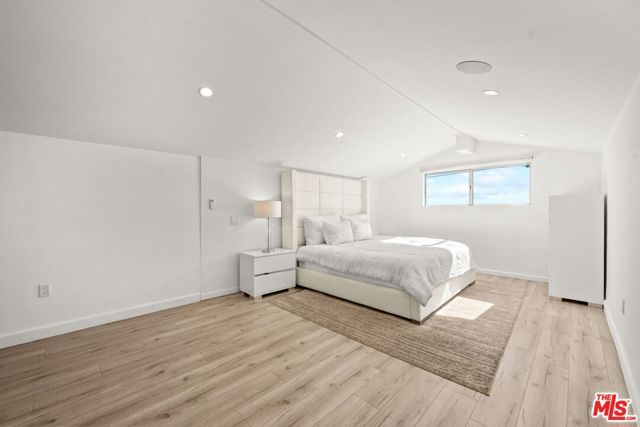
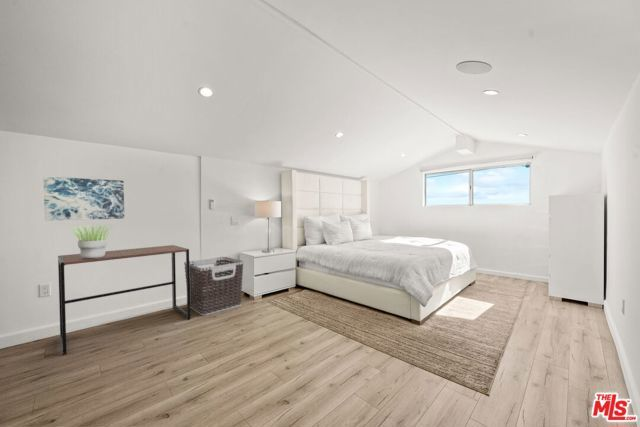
+ wall art [43,175,125,222]
+ desk [57,244,191,356]
+ clothes hamper [183,256,245,317]
+ potted plant [70,223,116,258]
